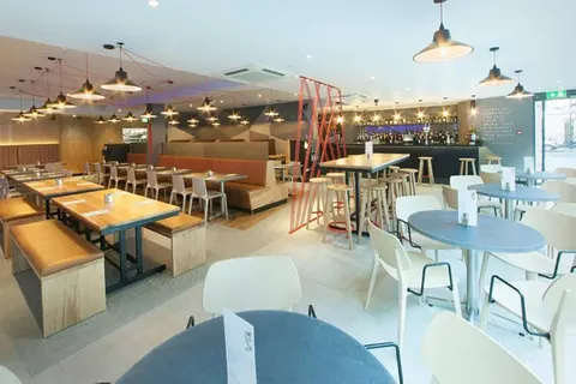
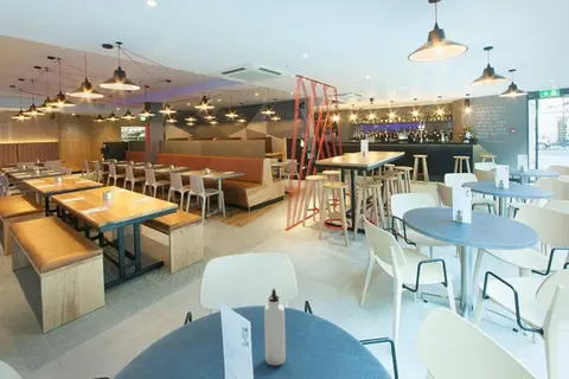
+ water bottle [263,288,287,367]
